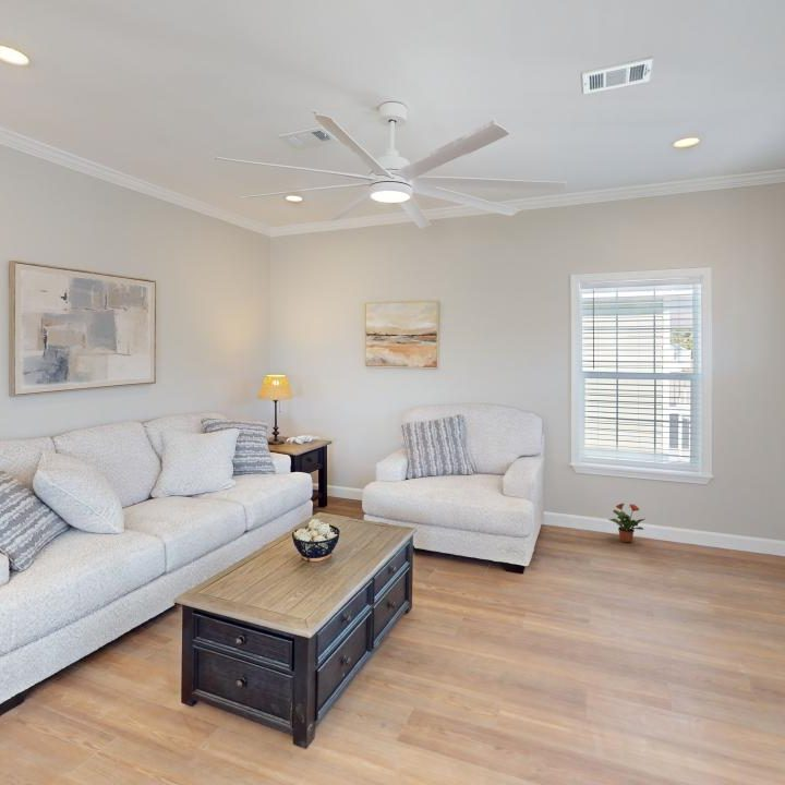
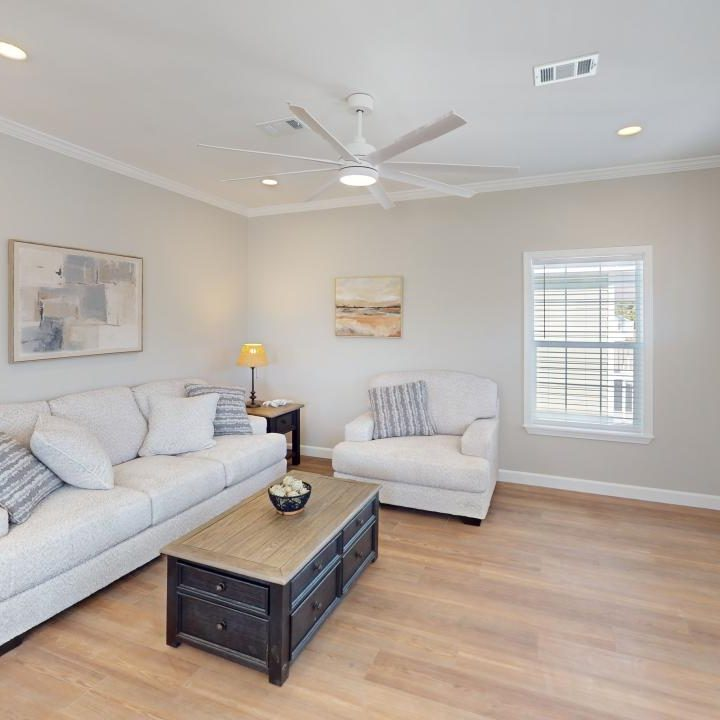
- potted plant [607,503,647,543]
